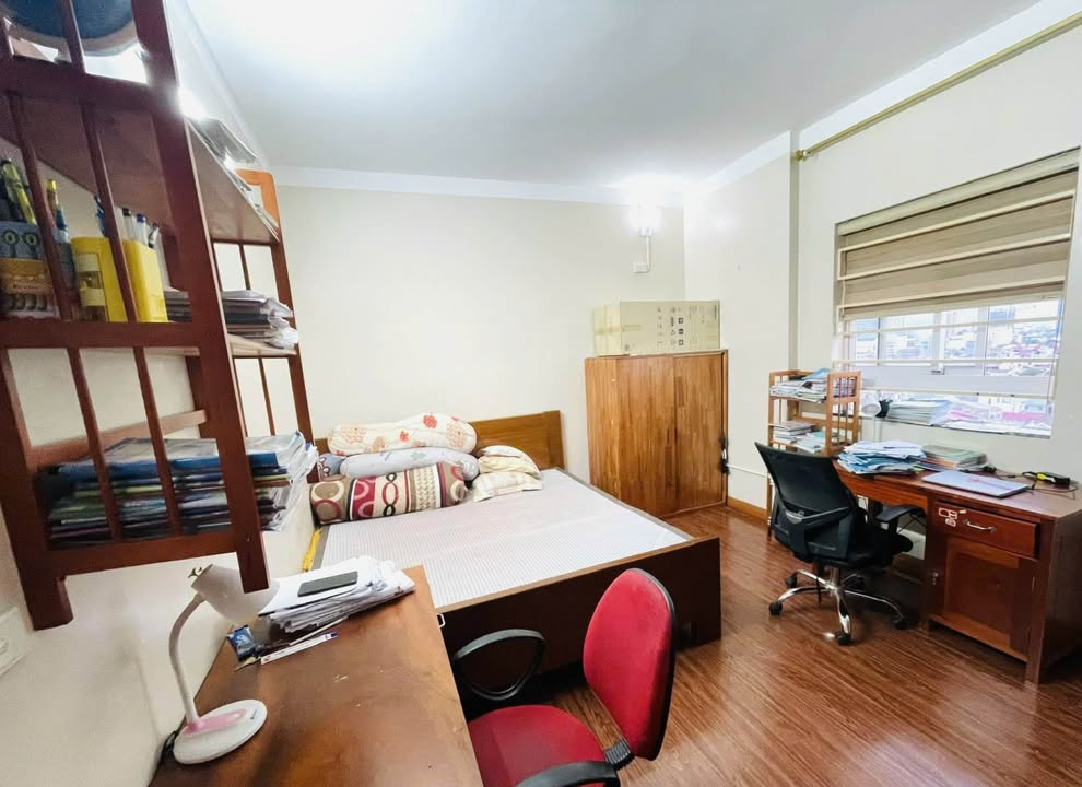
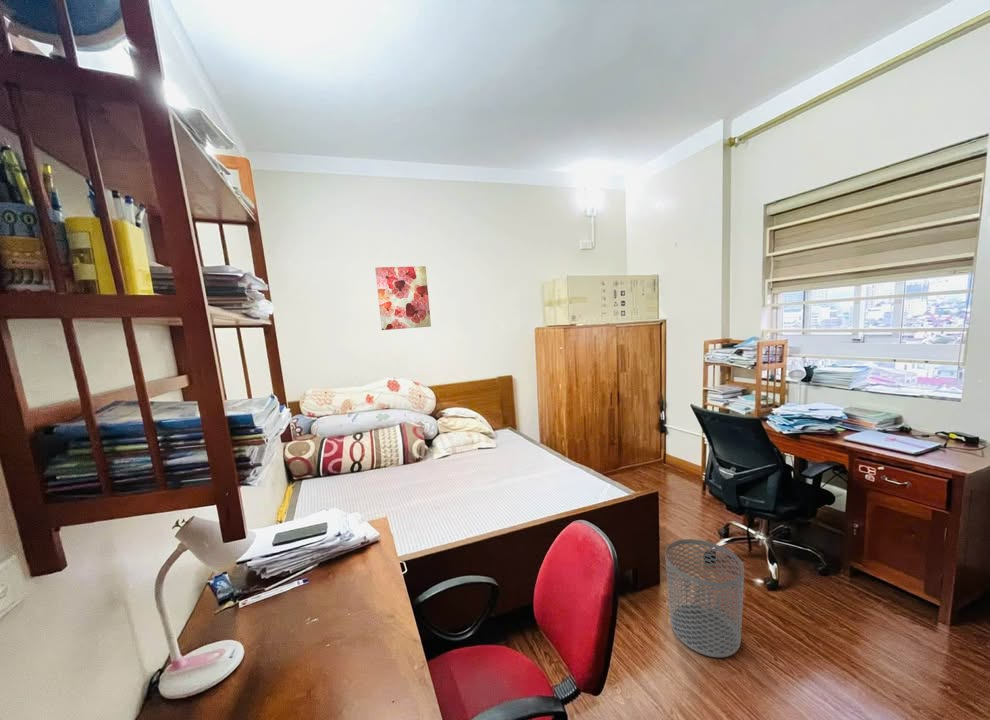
+ wall art [374,265,432,331]
+ waste bin [664,538,745,658]
